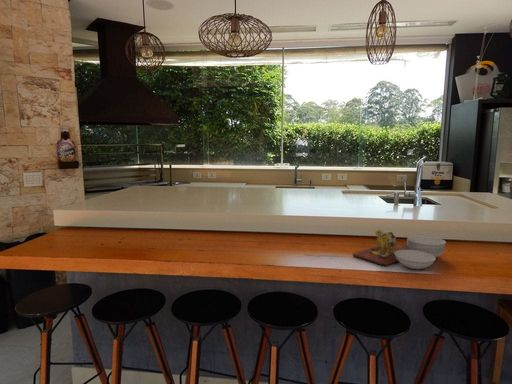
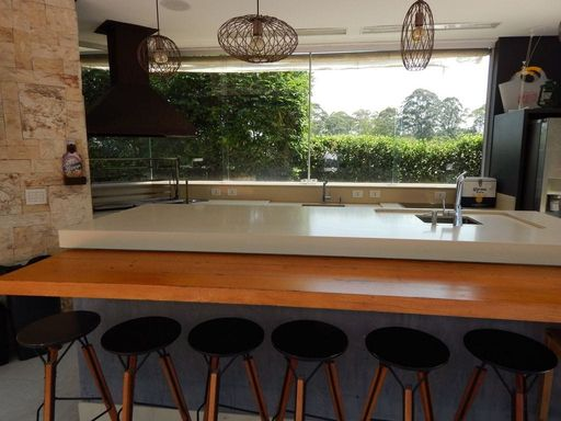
- cutting board [352,229,447,270]
